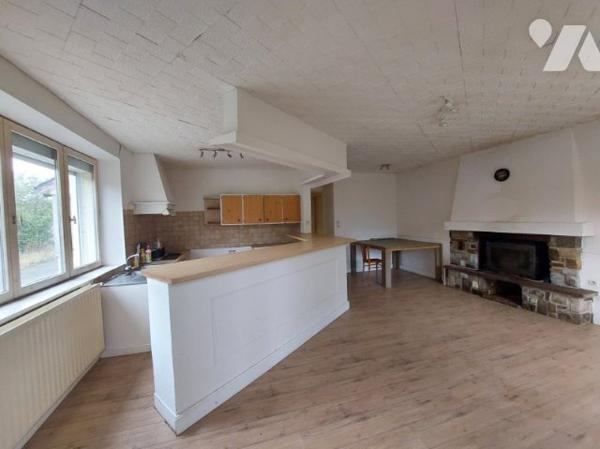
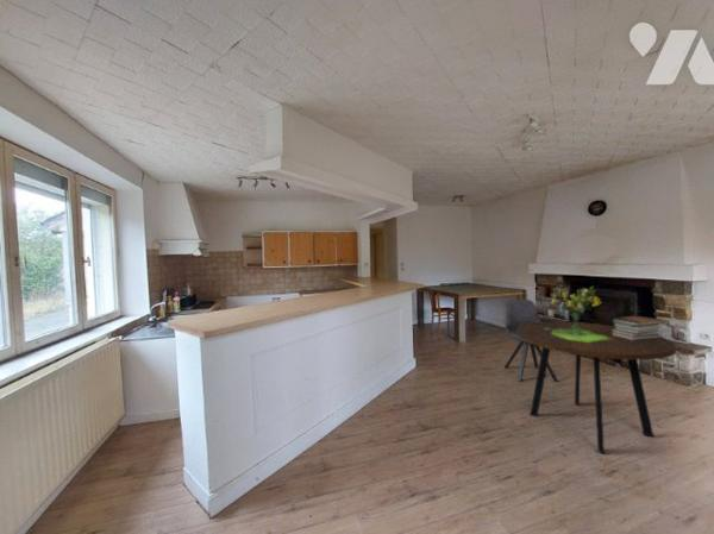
+ book stack [610,315,664,340]
+ chair [503,299,559,383]
+ dining table [518,320,677,456]
+ bouquet [545,285,608,341]
